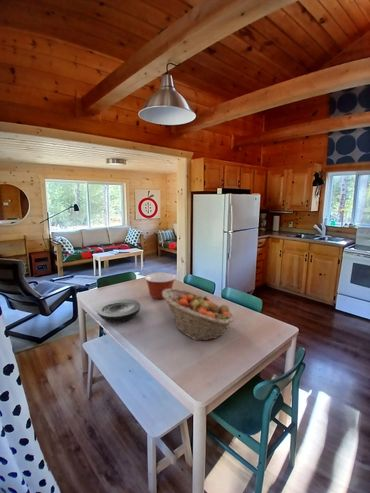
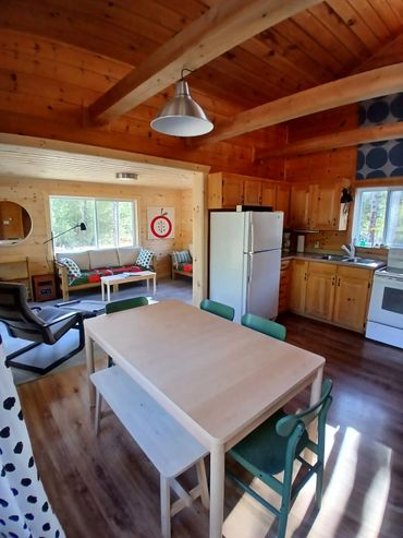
- plate [96,298,142,324]
- mixing bowl [143,272,177,300]
- fruit basket [162,288,235,341]
